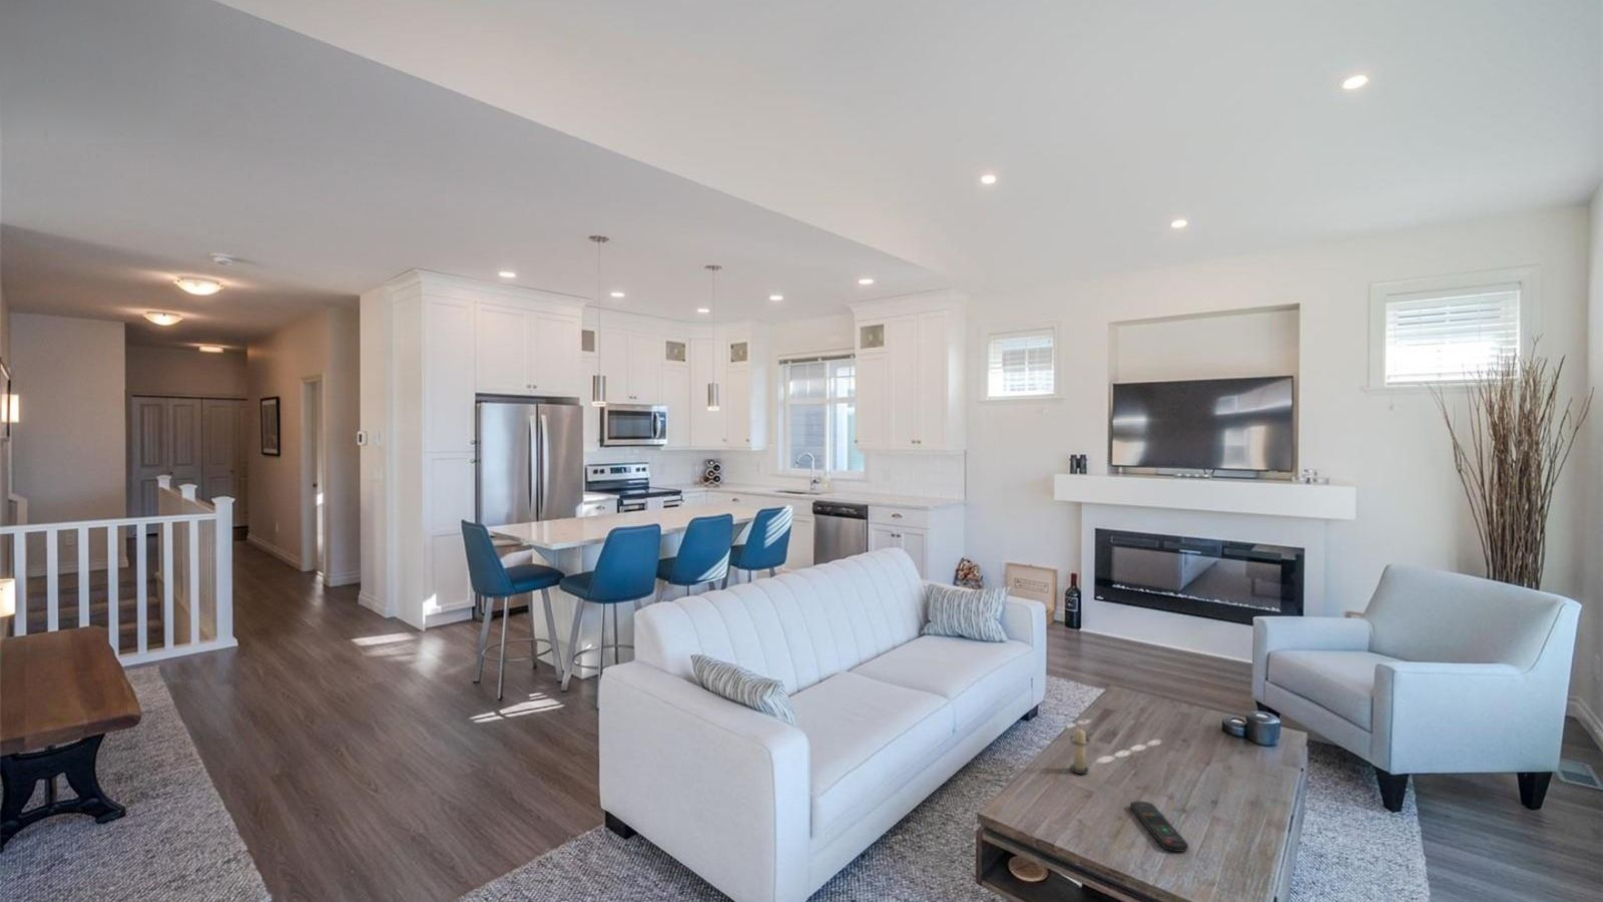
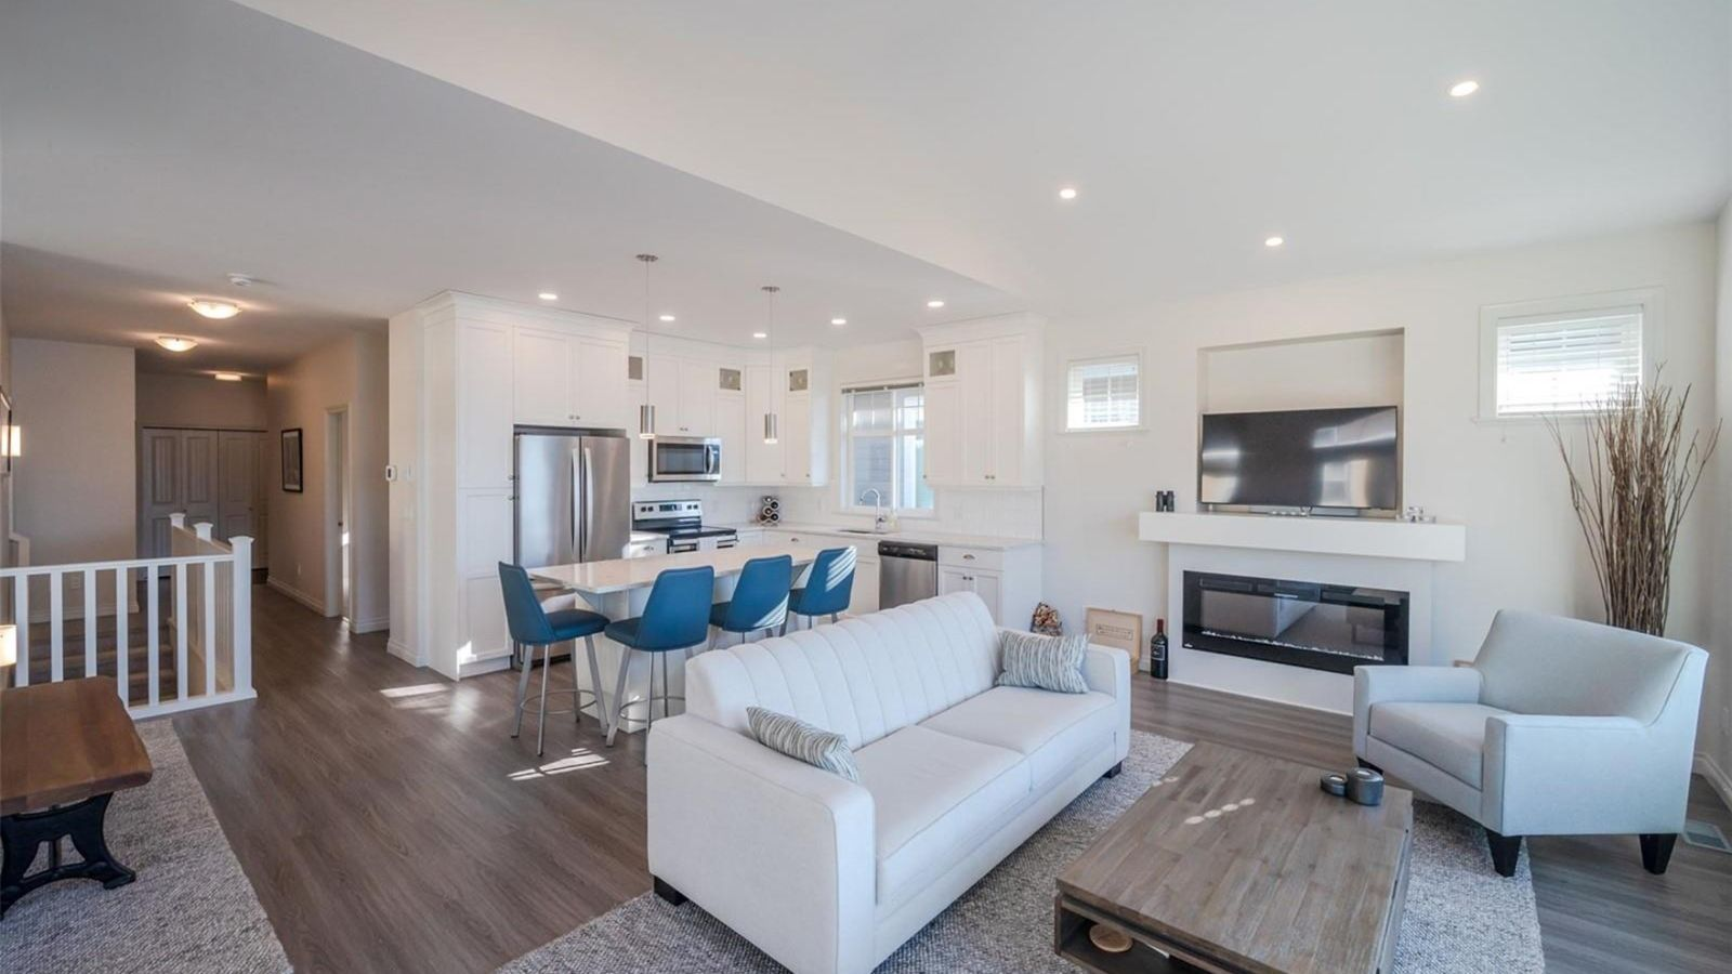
- remote control [1130,800,1189,852]
- candle [1069,728,1091,774]
